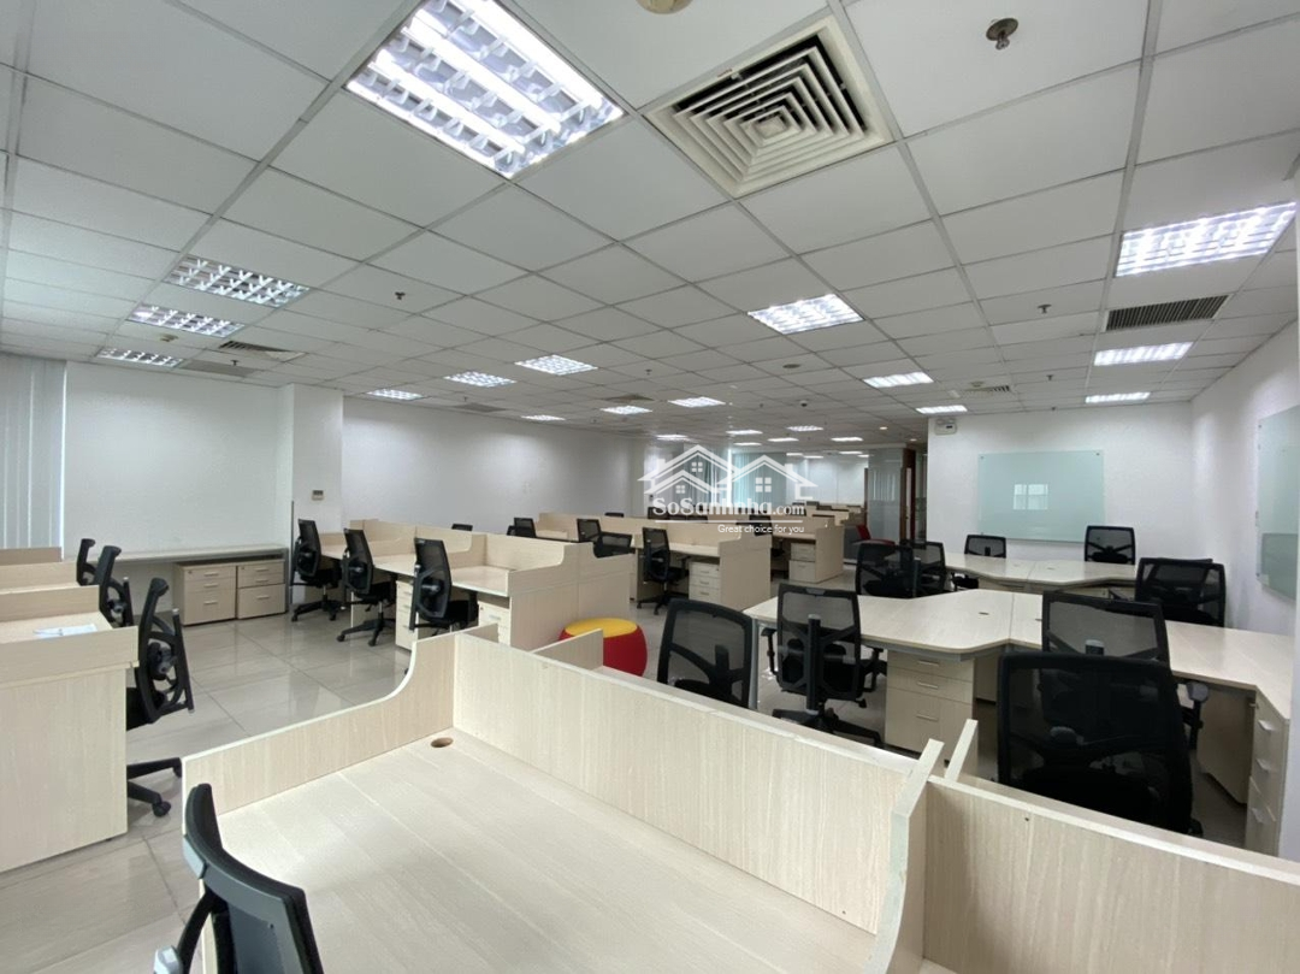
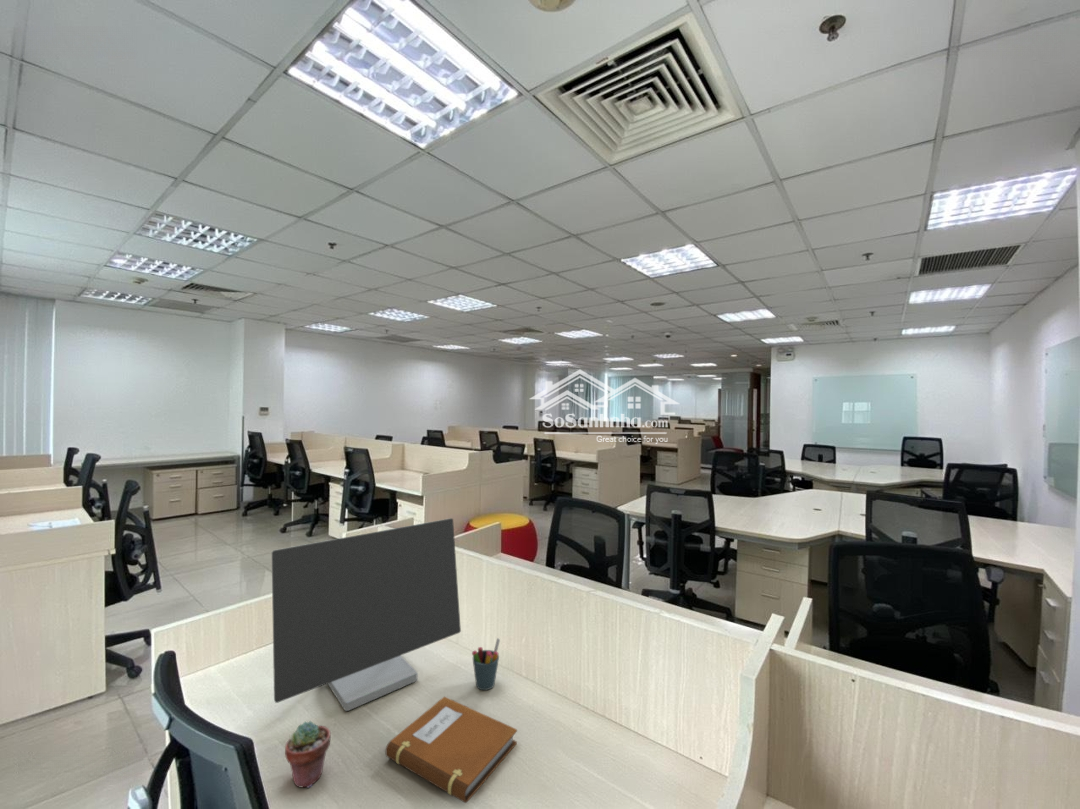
+ potted succulent [284,720,332,789]
+ notebook [385,696,518,804]
+ pen holder [471,637,501,691]
+ computer monitor [271,517,462,712]
